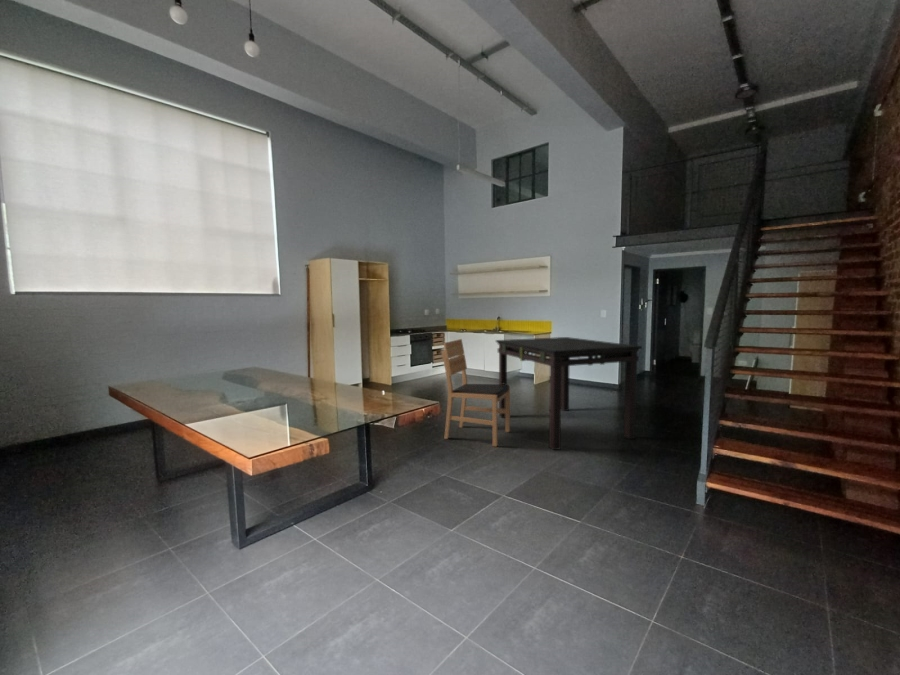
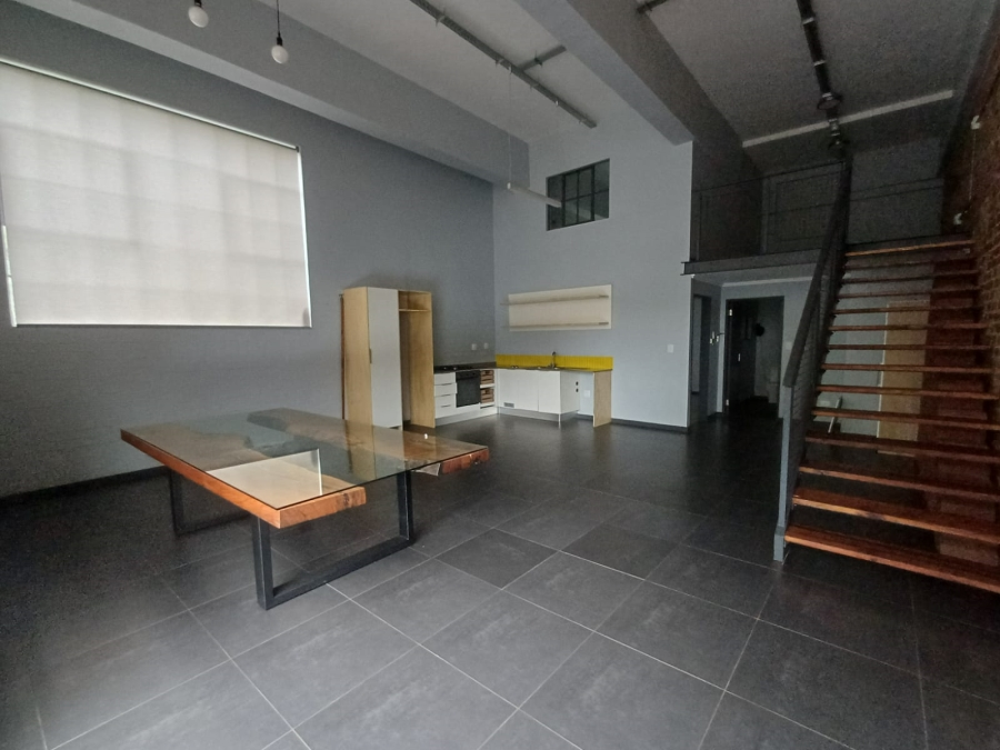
- chair [441,338,511,448]
- dining table [495,336,643,451]
